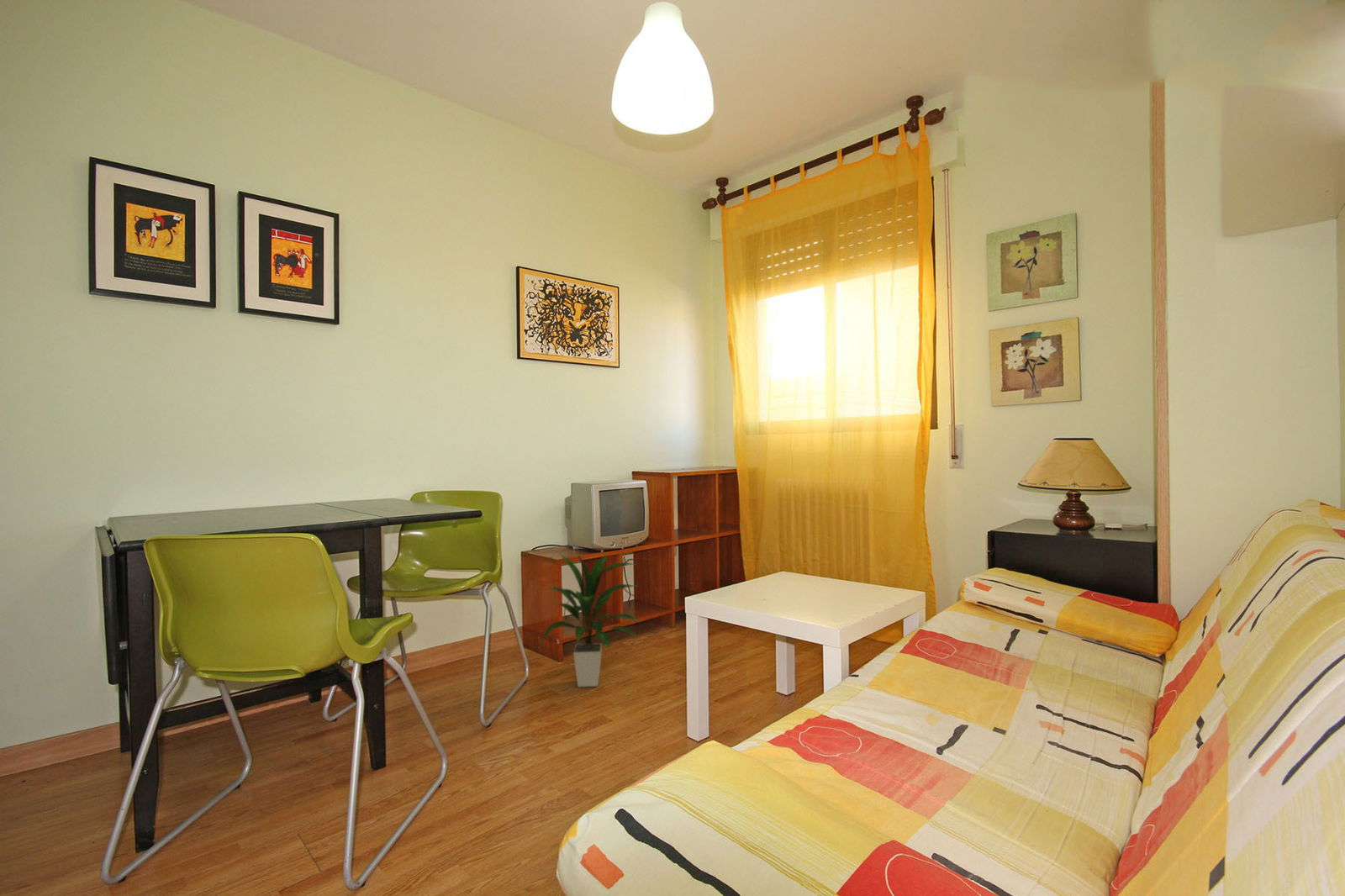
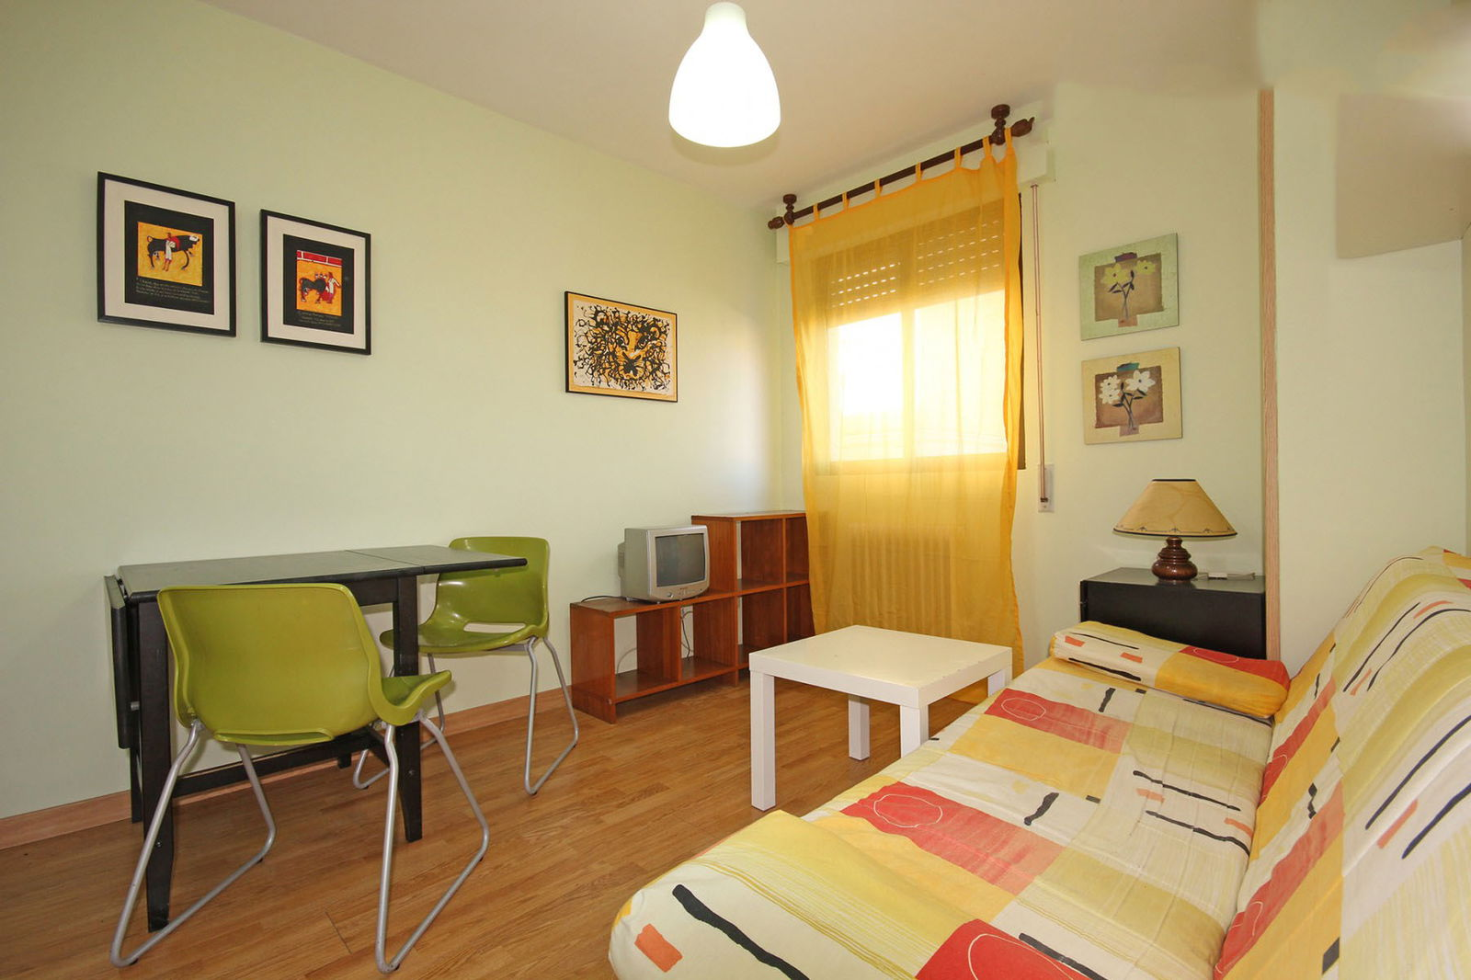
- indoor plant [539,551,641,688]
